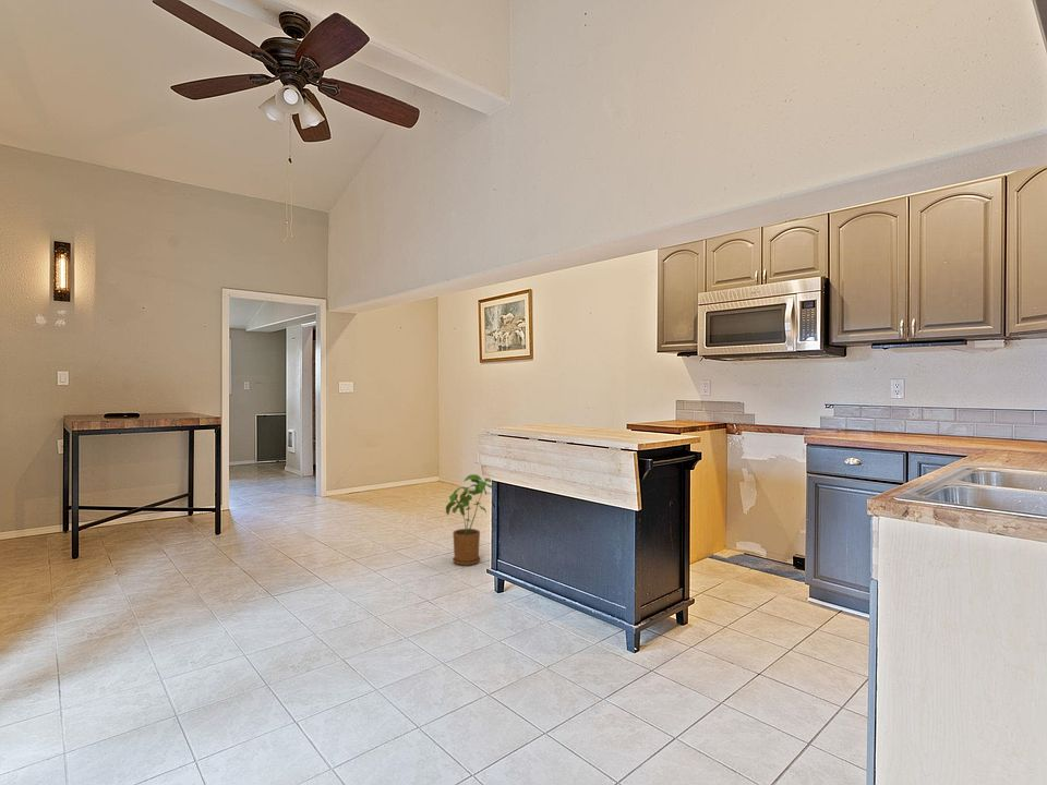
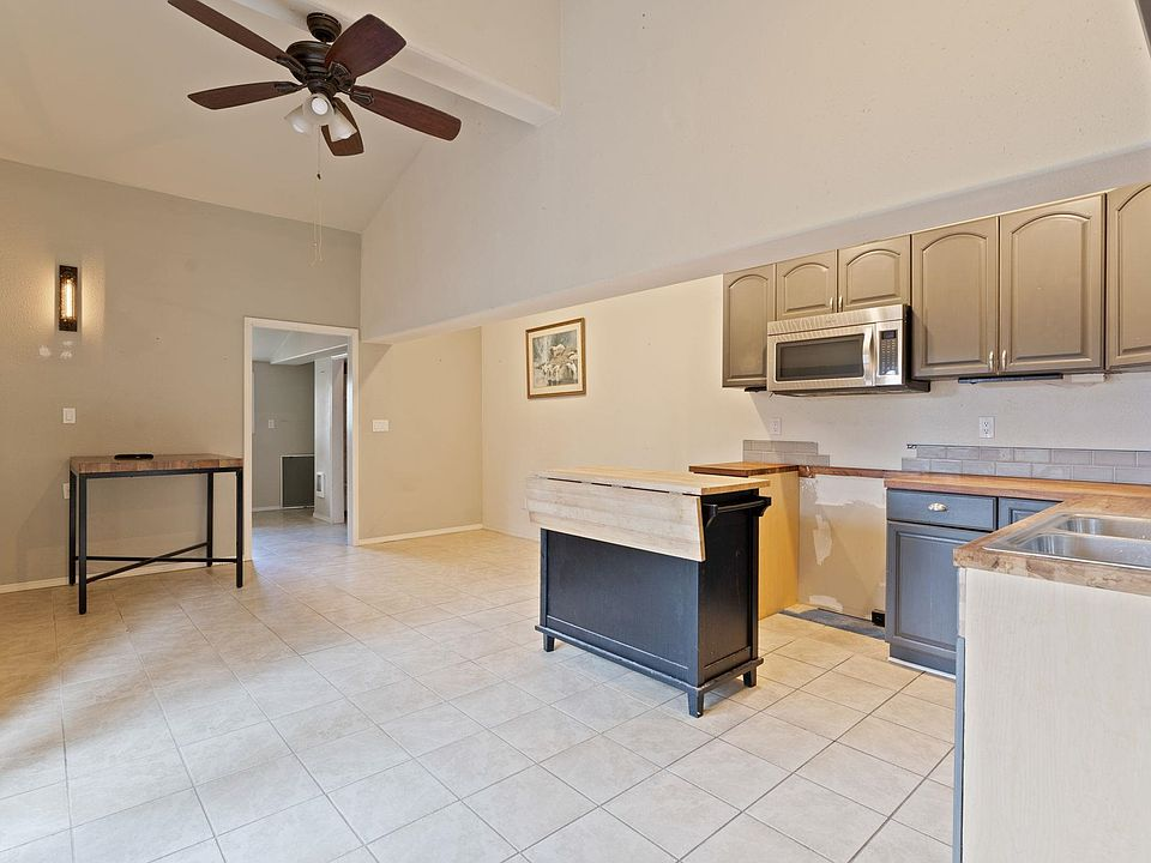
- house plant [445,473,493,567]
